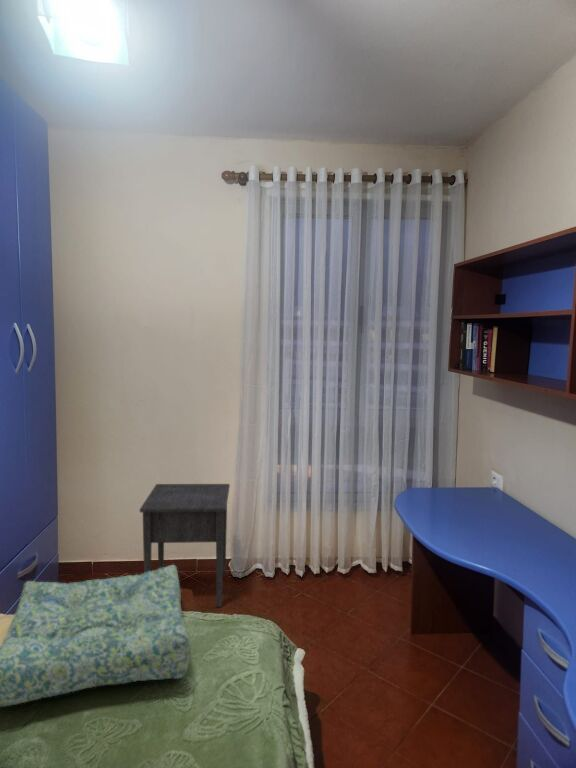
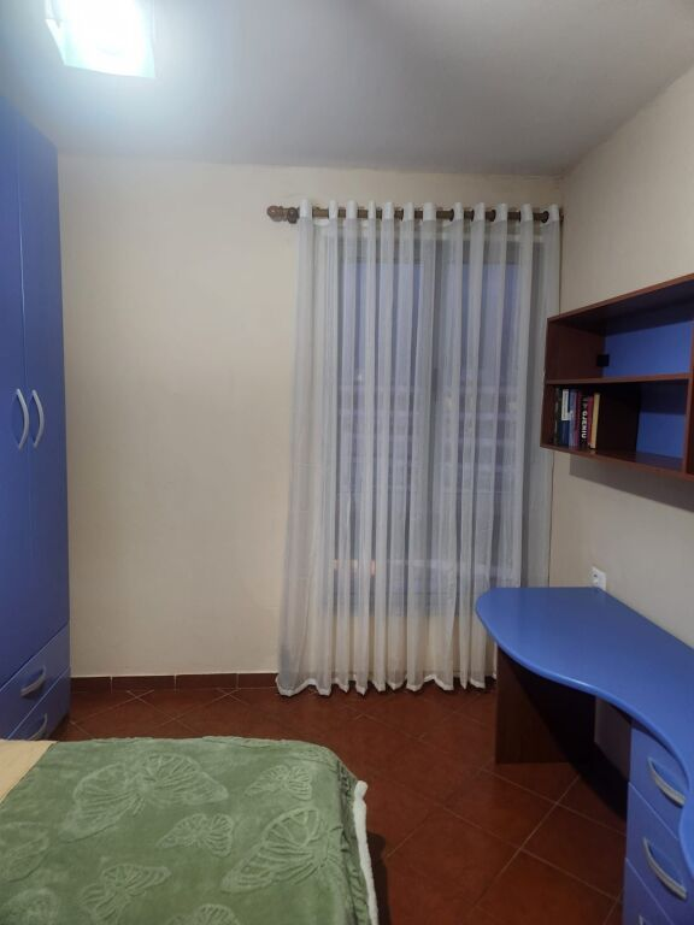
- nightstand [139,483,231,608]
- seat cushion [0,564,191,708]
